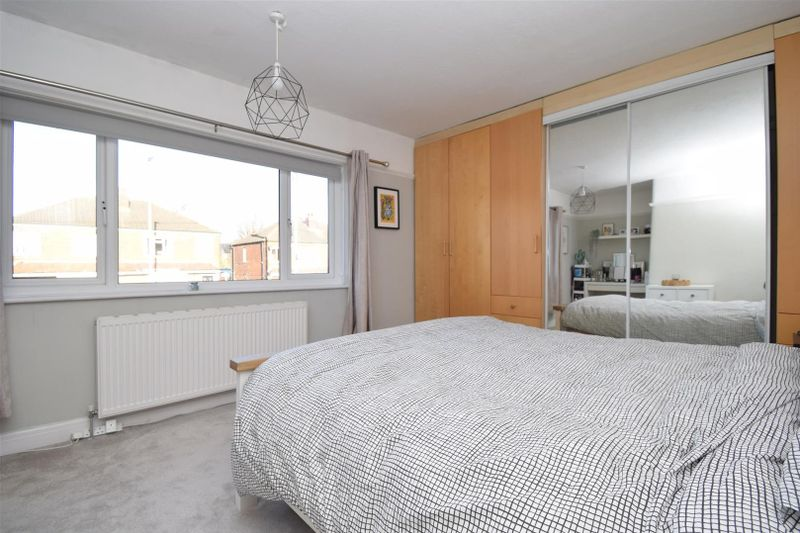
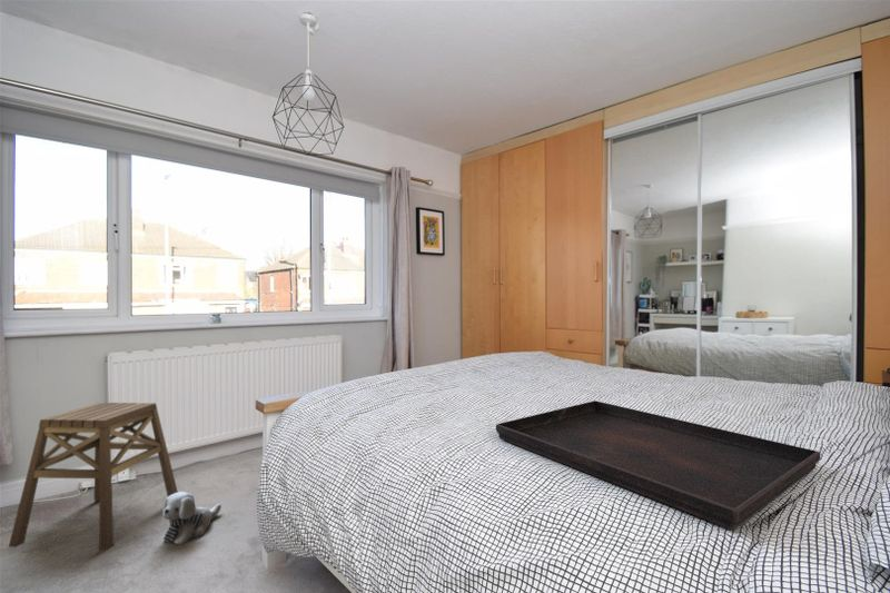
+ stool [8,402,179,552]
+ serving tray [495,399,821,531]
+ plush toy [161,491,222,545]
